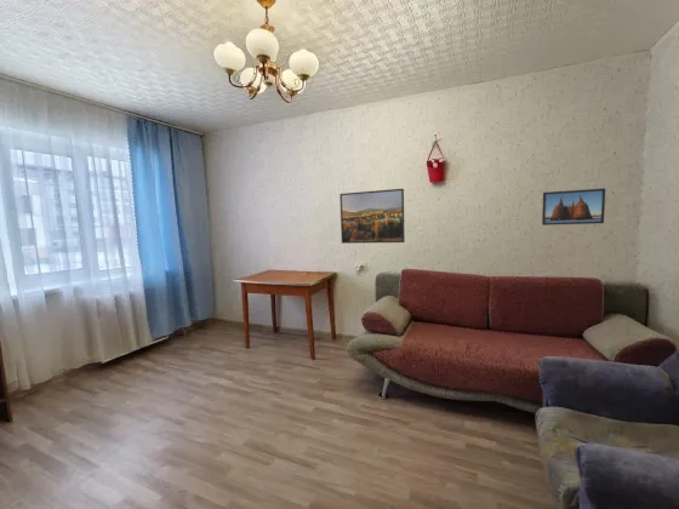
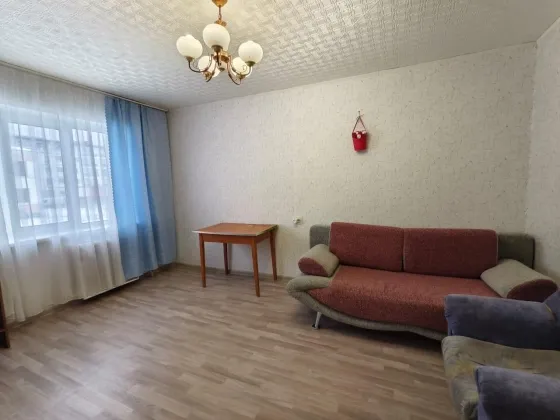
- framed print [338,188,406,245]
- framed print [541,188,606,227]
